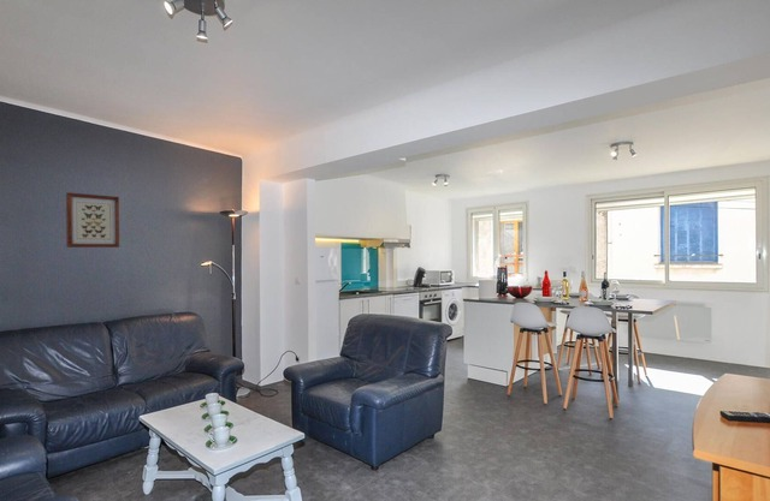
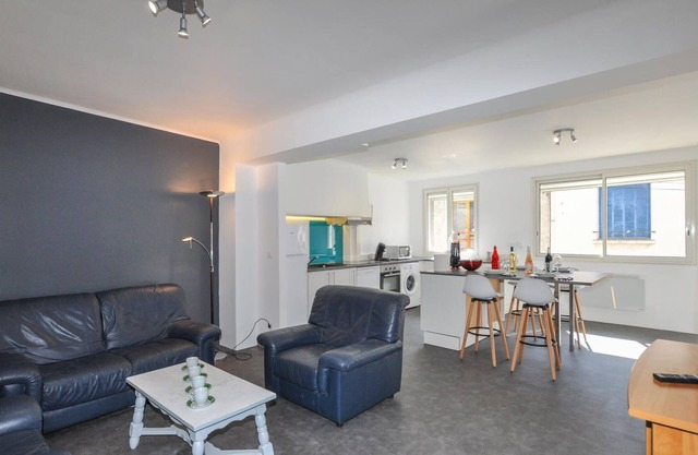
- wall art [65,191,120,249]
